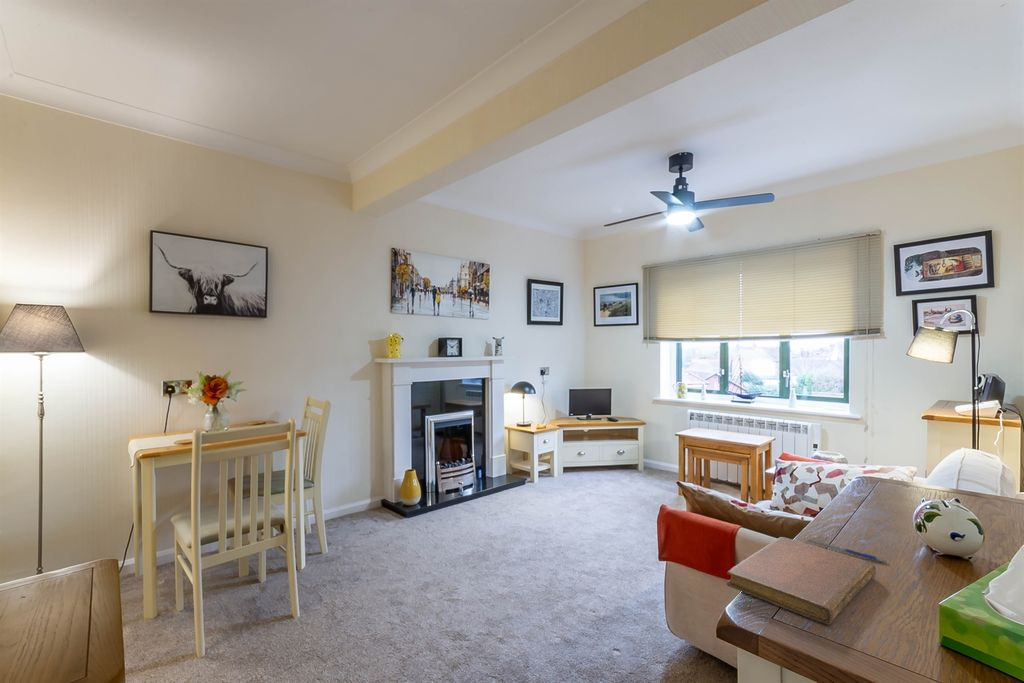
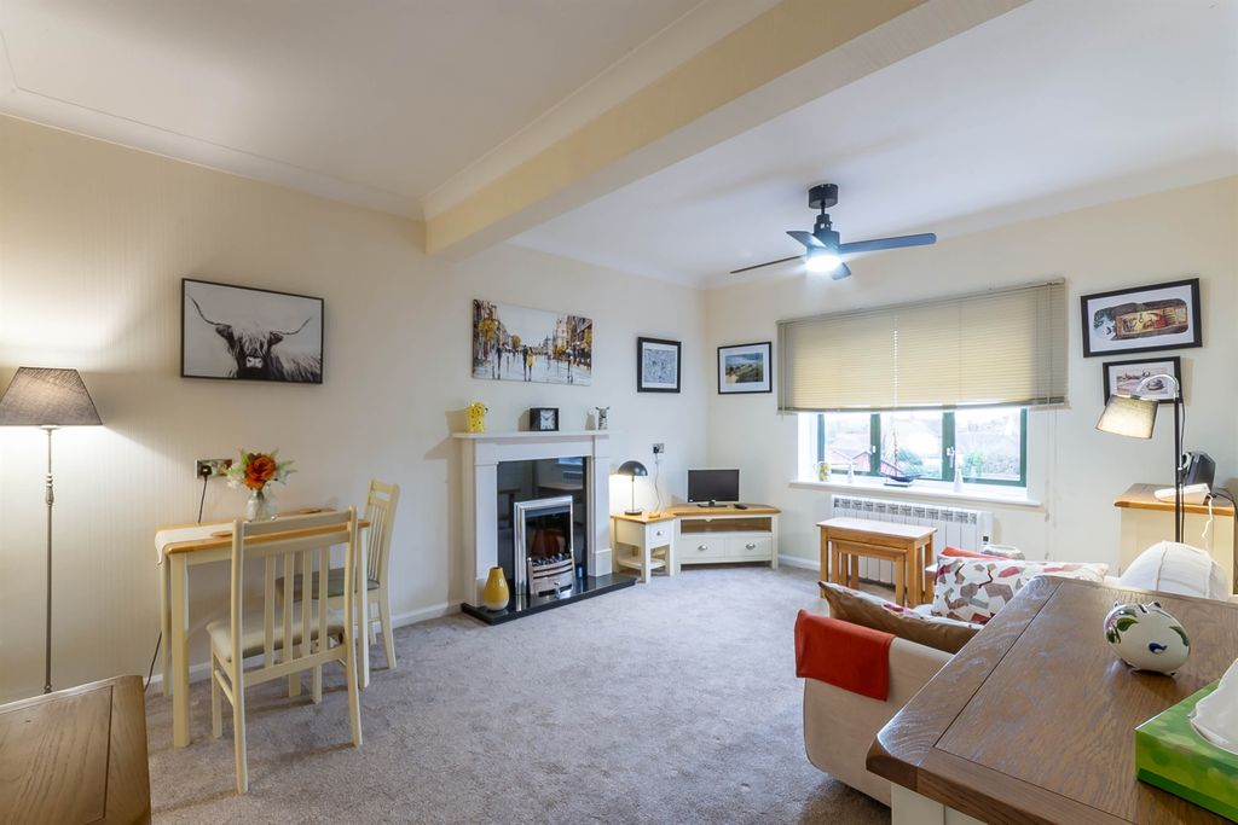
- pen [806,538,888,564]
- notebook [726,536,877,626]
